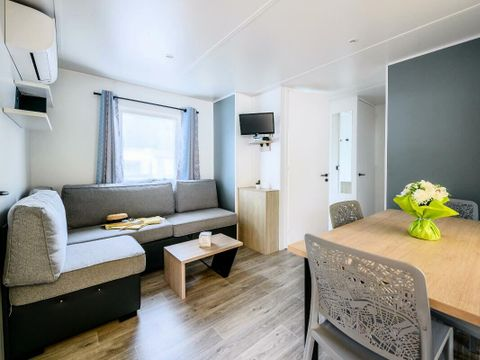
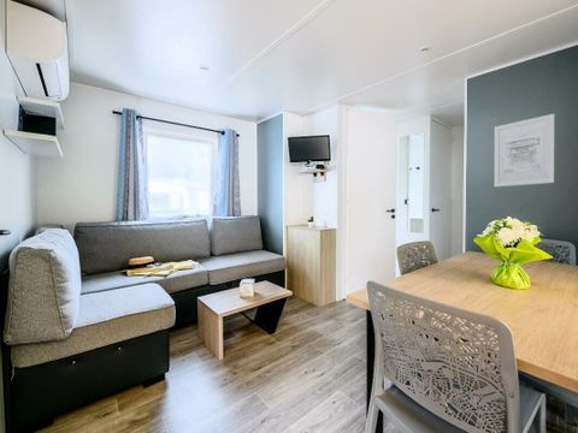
+ wall art [494,113,555,188]
